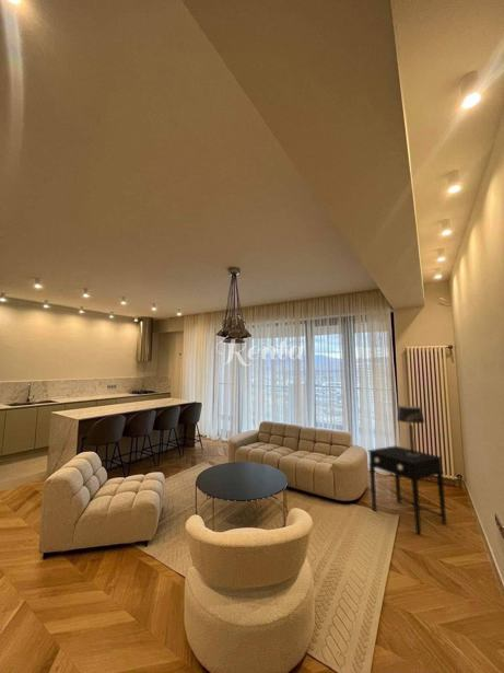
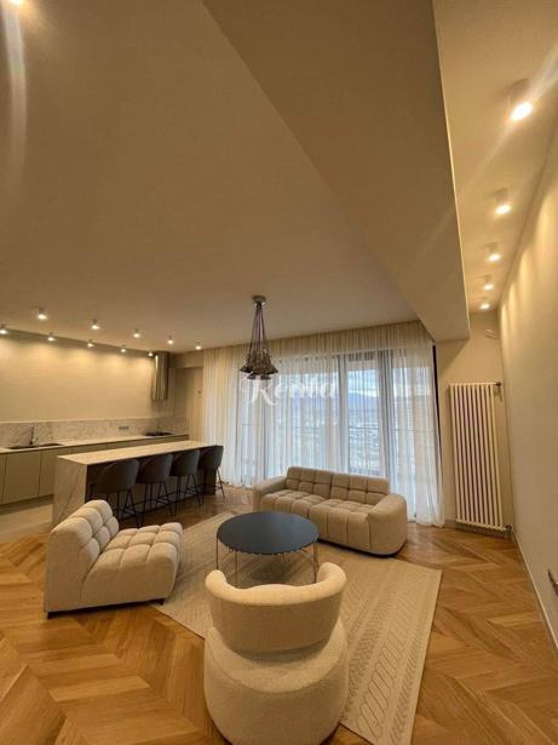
- side table [366,444,447,535]
- table lamp [396,405,426,456]
